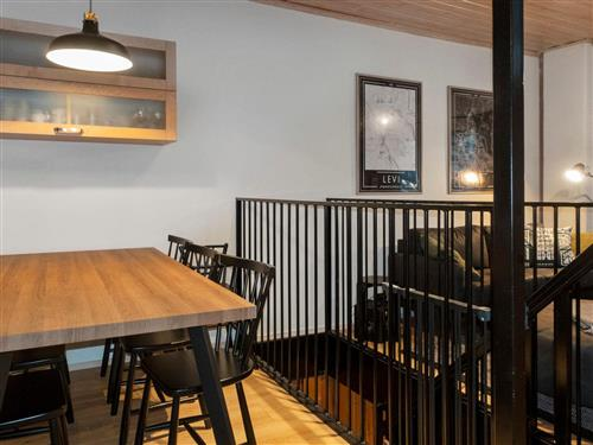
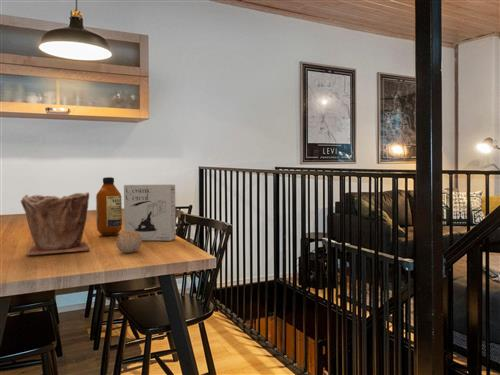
+ fruit [115,231,143,254]
+ bottle [95,176,123,236]
+ plant pot [20,191,90,256]
+ cereal box [123,183,177,242]
